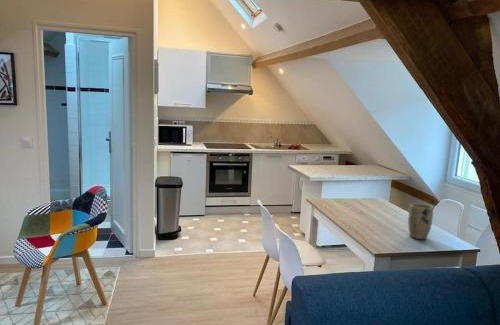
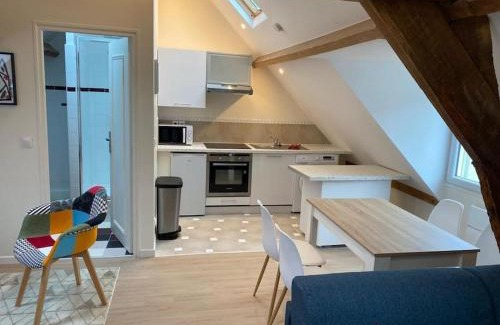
- plant pot [407,203,434,240]
